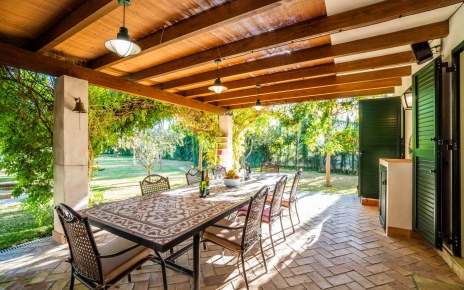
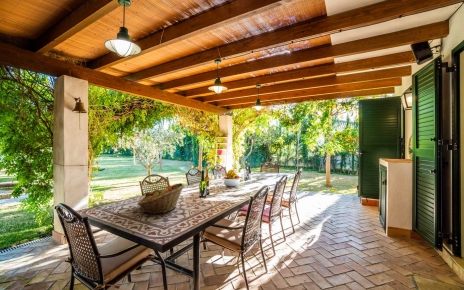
+ fruit basket [137,182,185,215]
